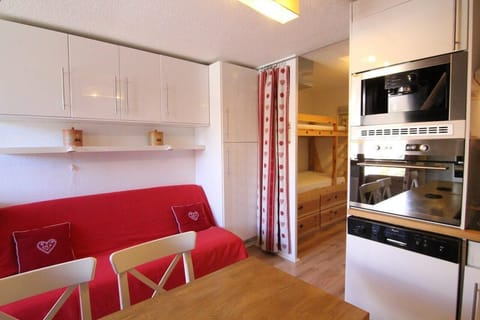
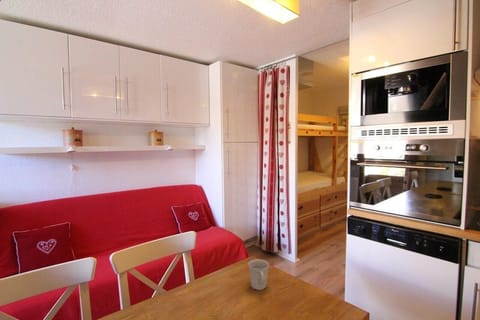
+ mug [247,258,270,291]
